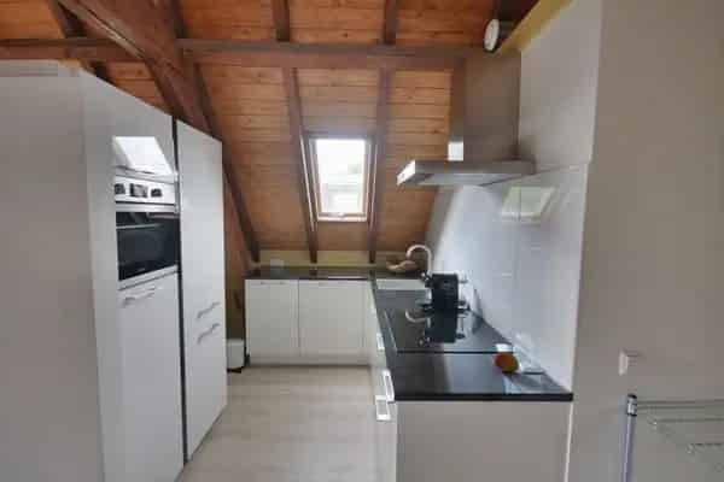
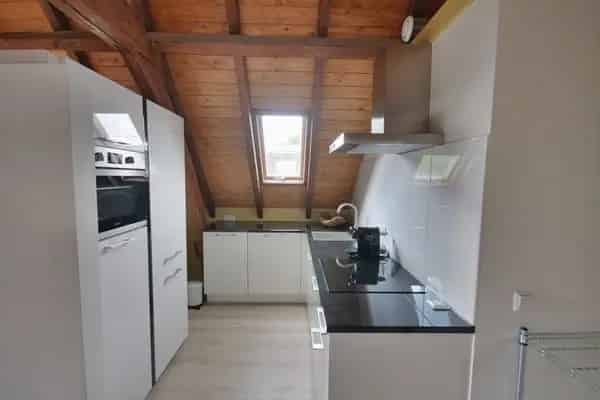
- fruit [492,351,520,374]
